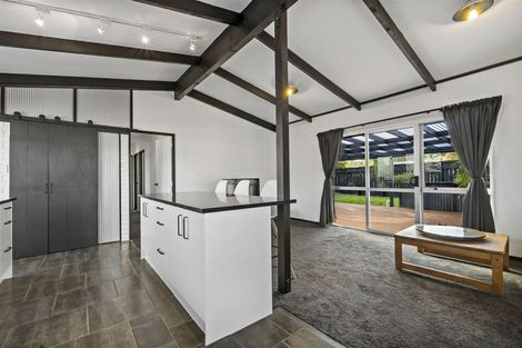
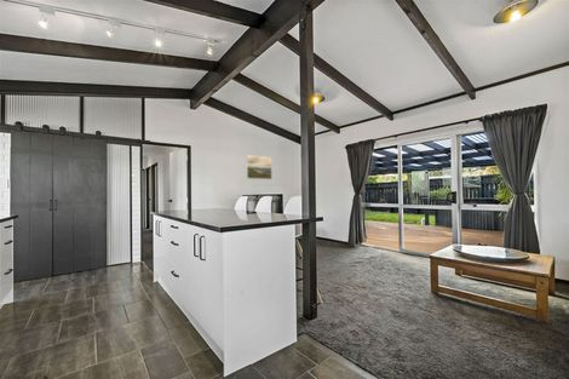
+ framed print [246,154,274,180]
